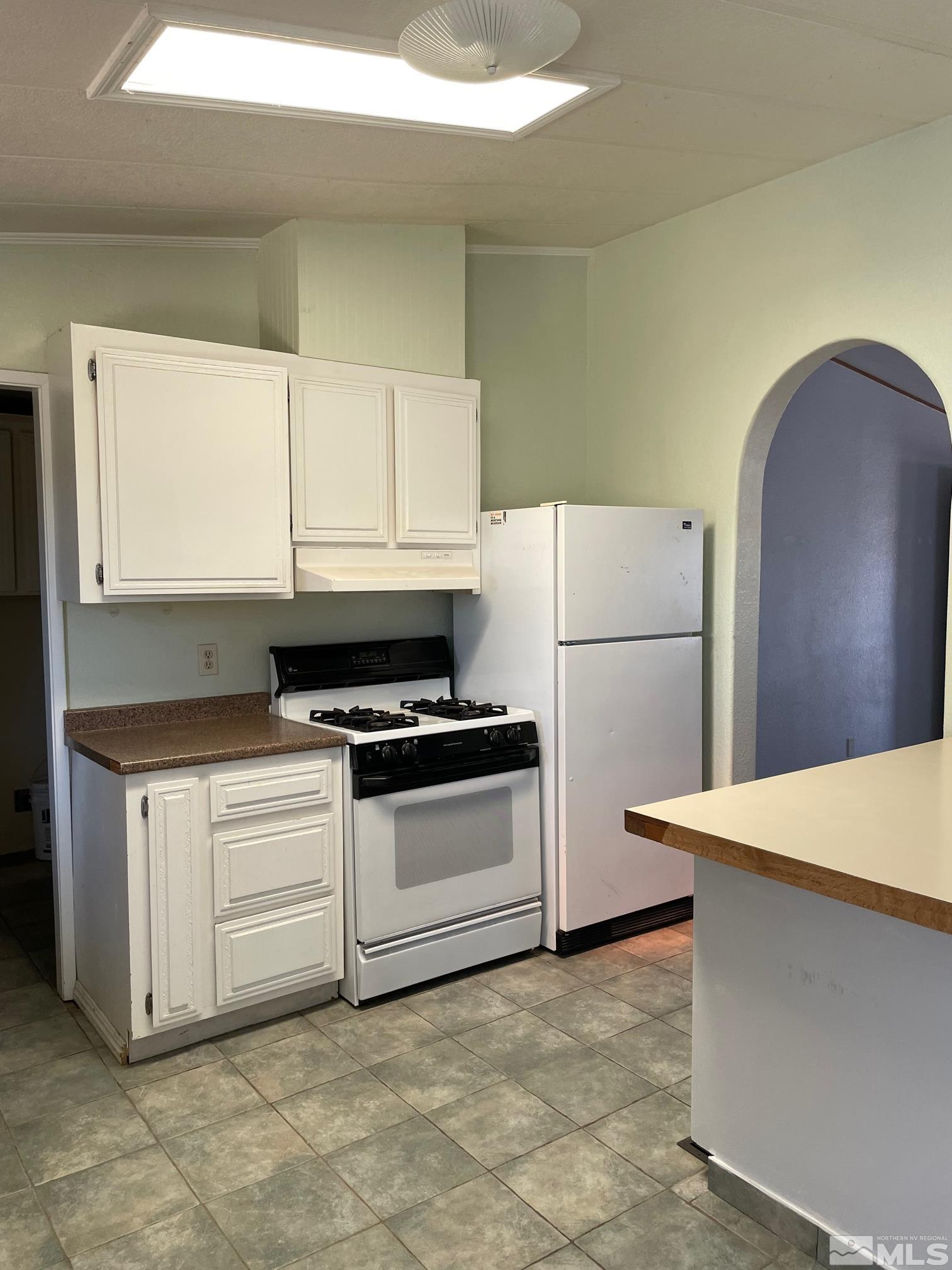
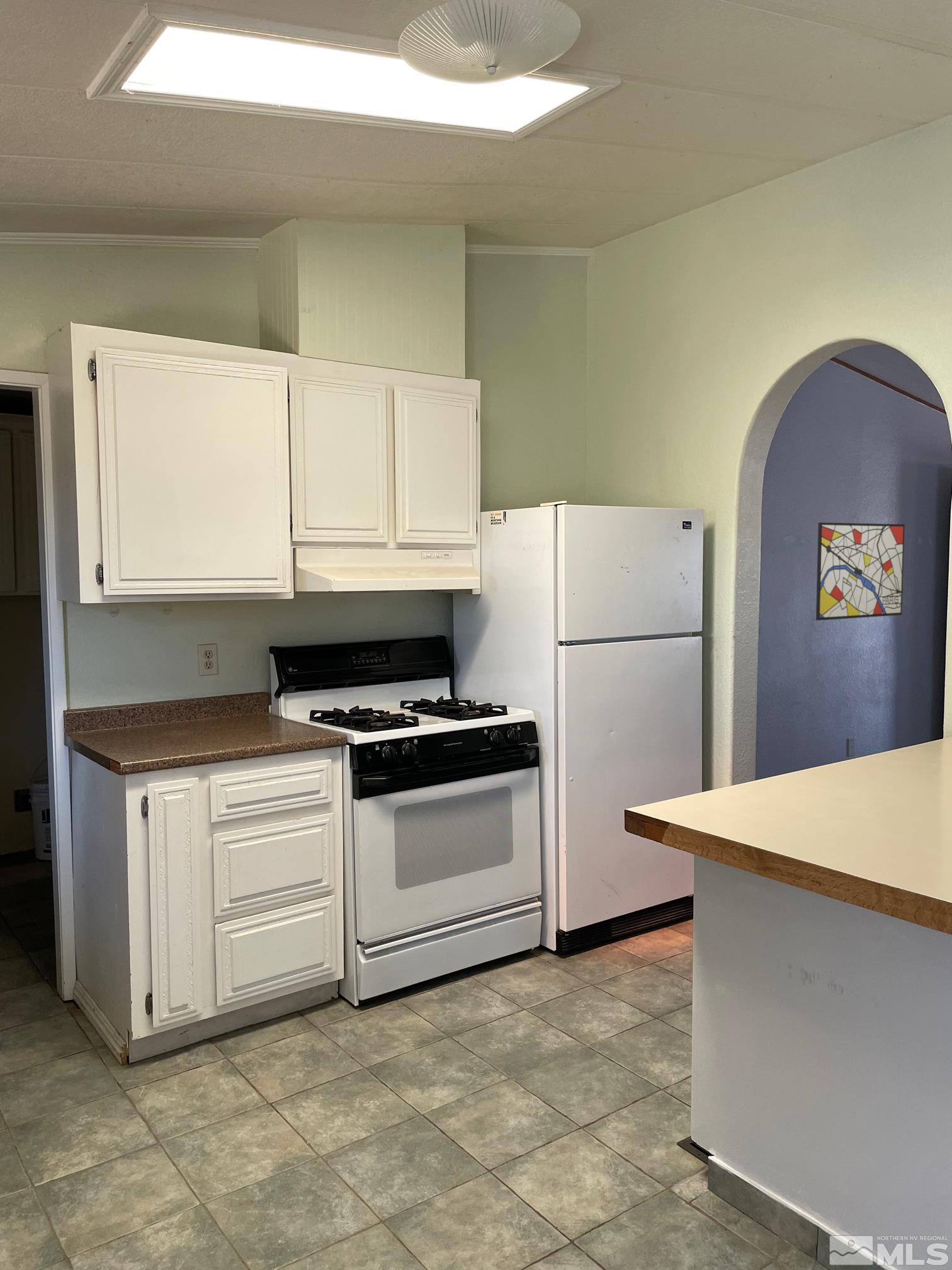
+ wall art [815,522,905,621]
